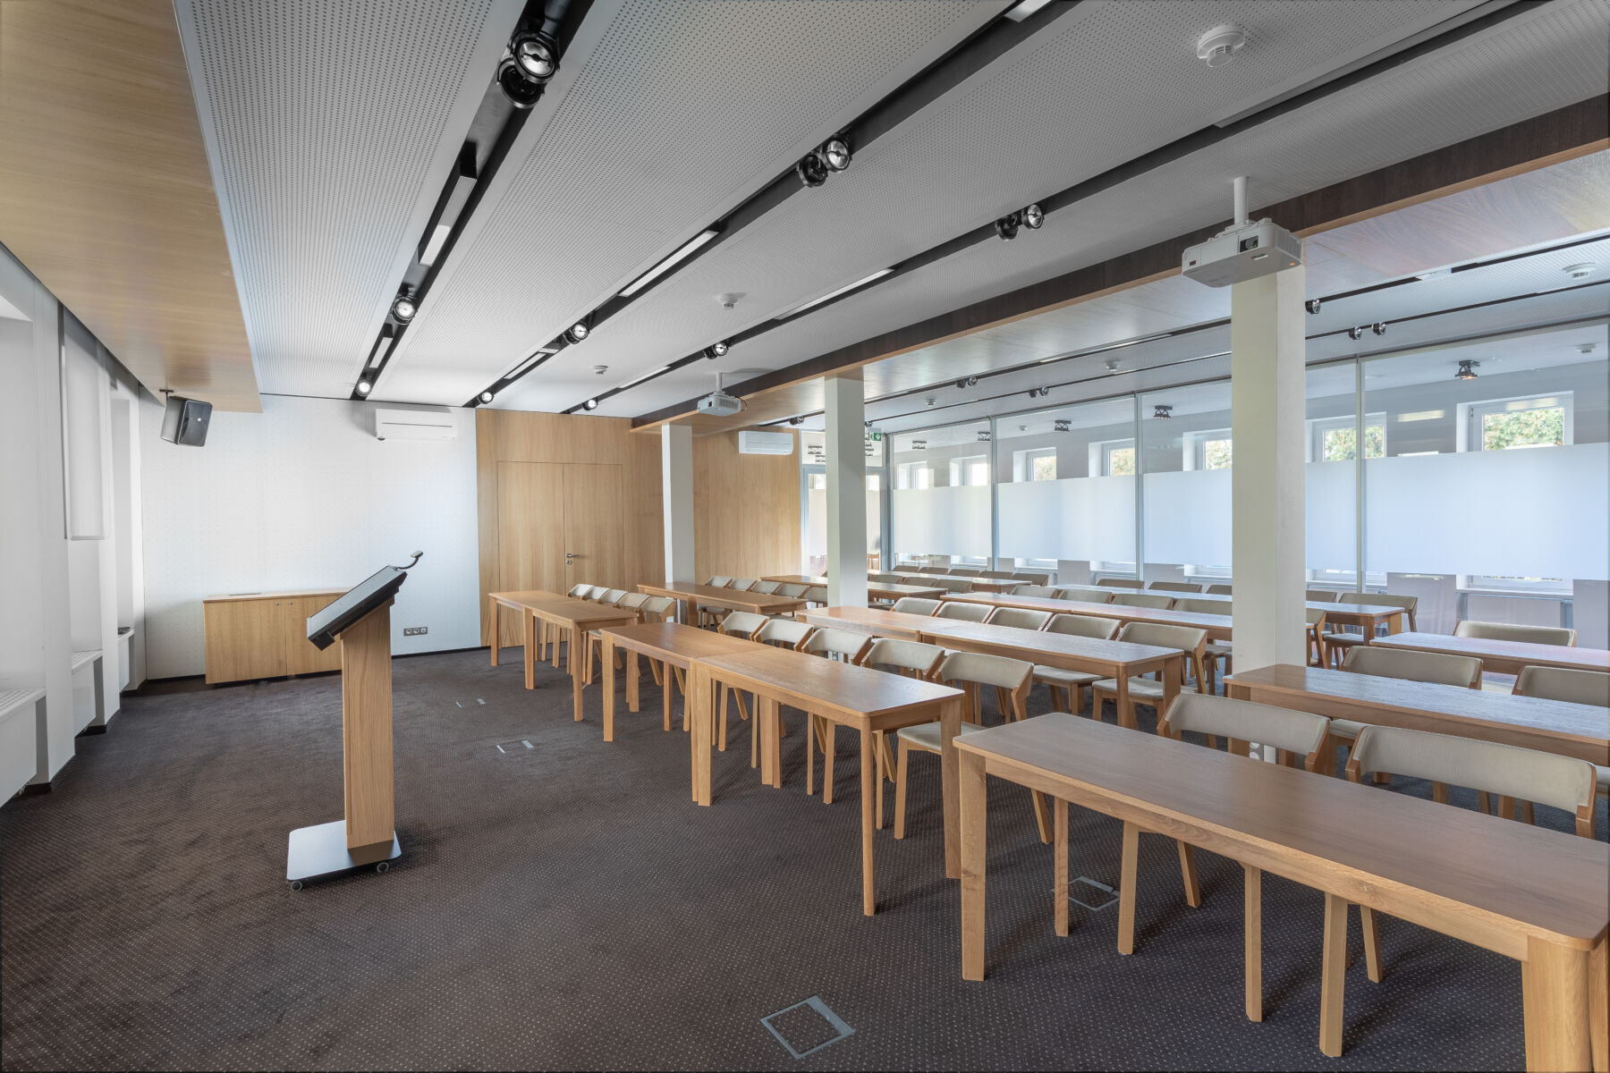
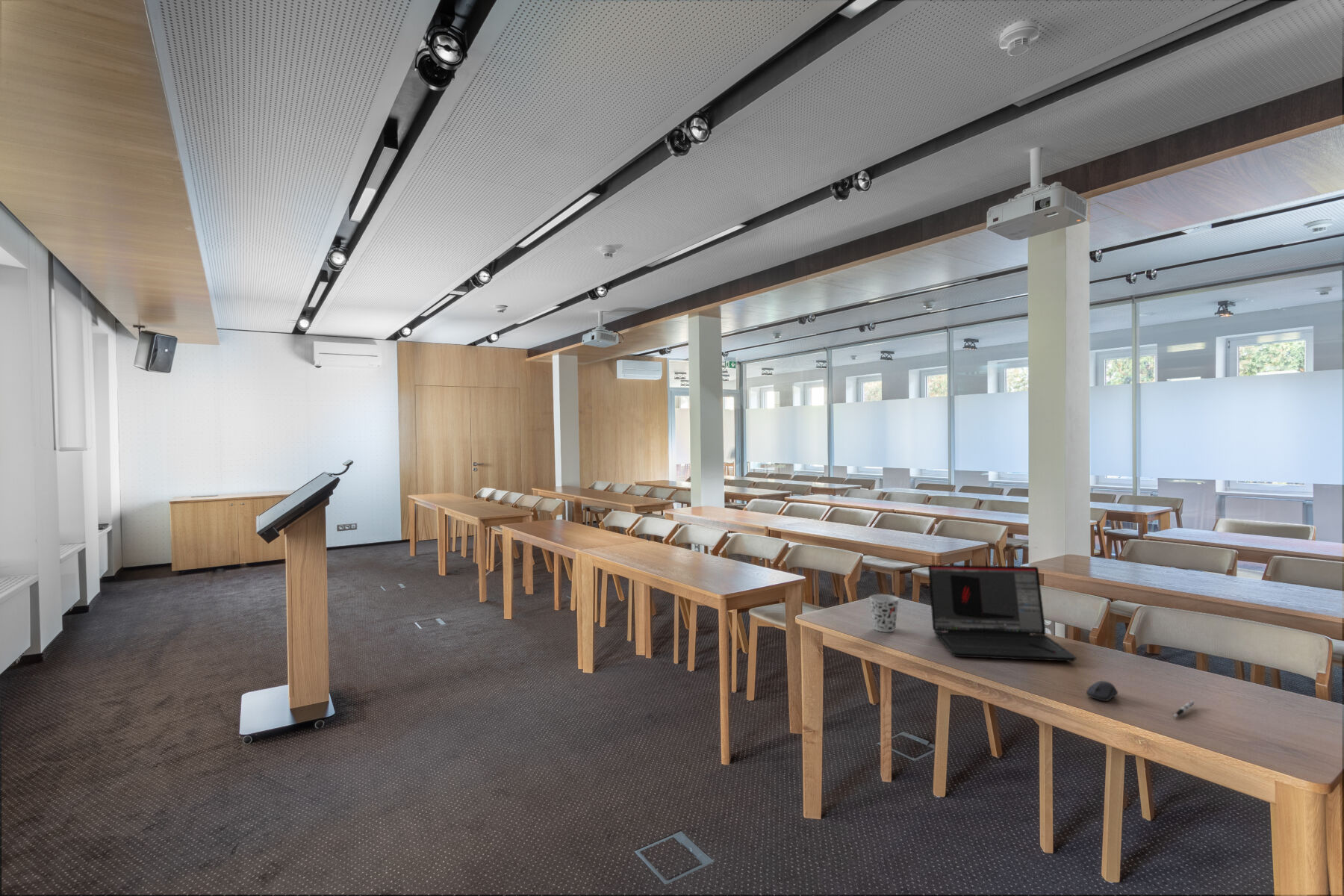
+ cup [868,594,900,632]
+ computer mouse [1086,679,1119,702]
+ pen [1172,700,1195,718]
+ laptop [927,564,1077,662]
